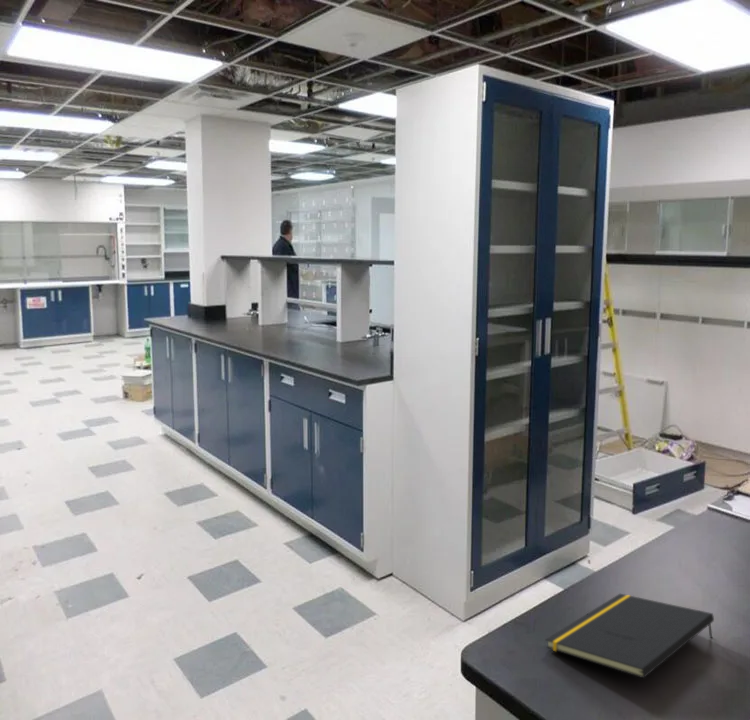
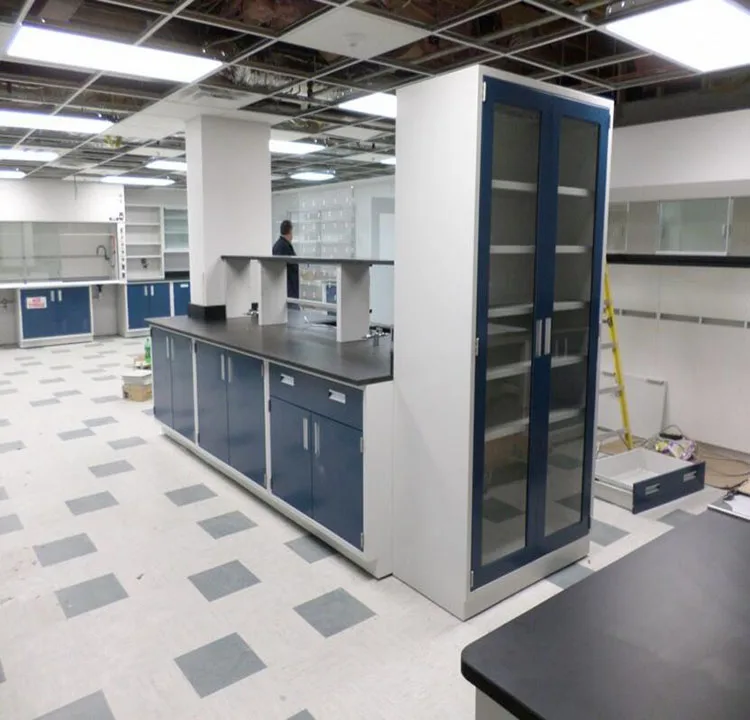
- notepad [545,593,715,679]
